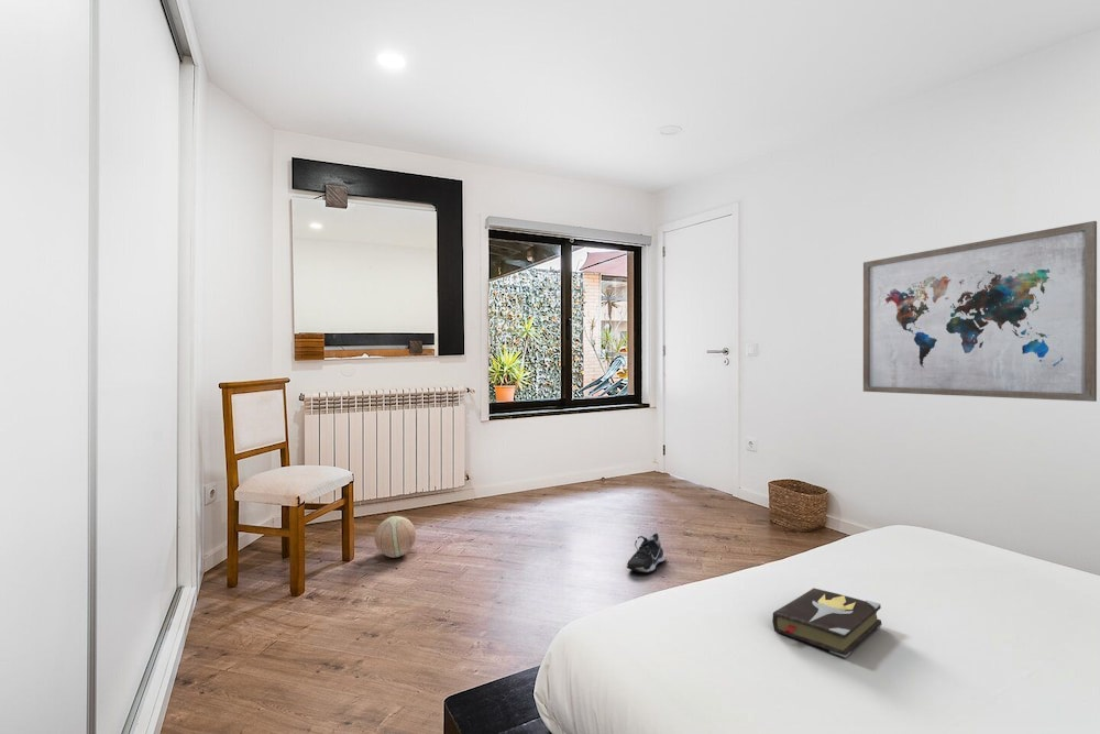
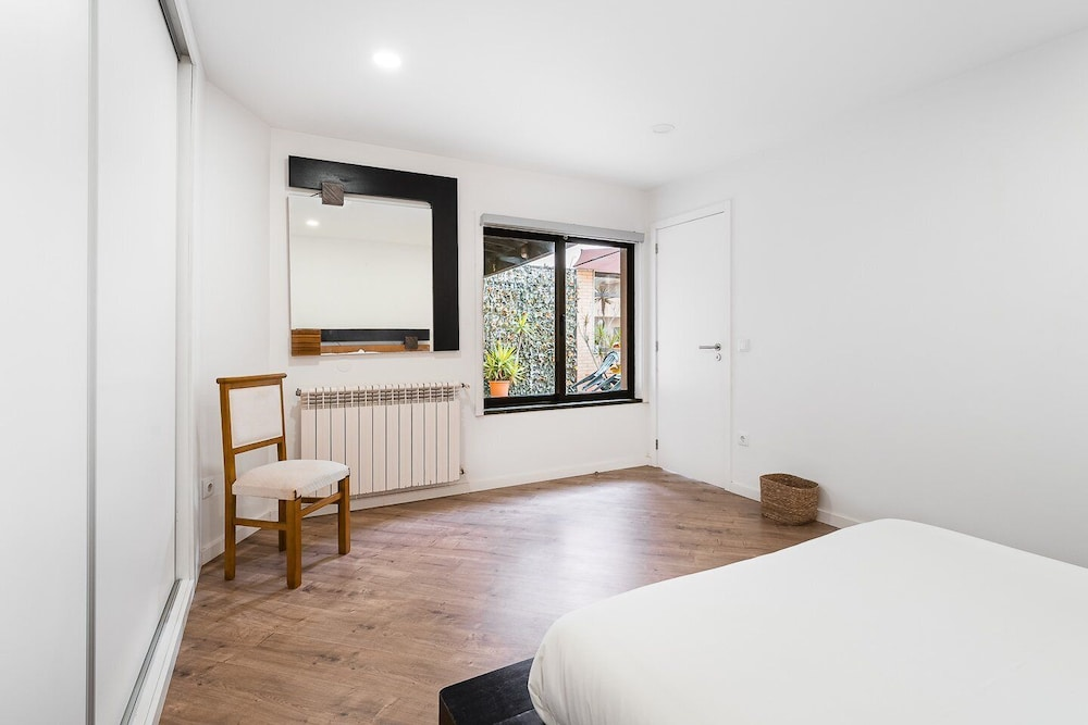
- shoe [626,533,666,574]
- hardback book [771,588,883,659]
- wall art [862,220,1098,403]
- ball [374,515,417,559]
